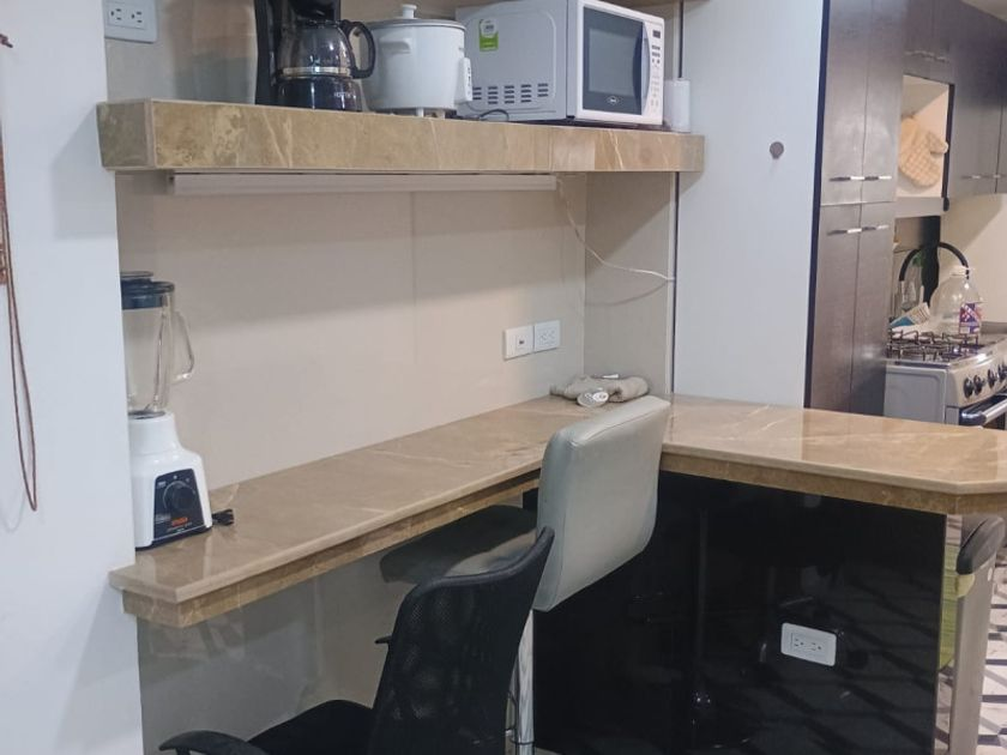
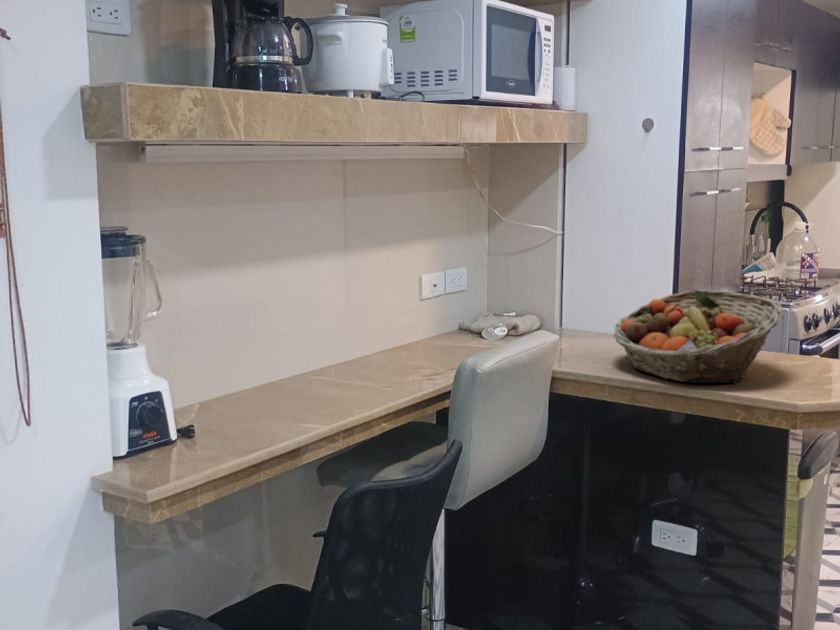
+ fruit basket [612,289,784,384]
